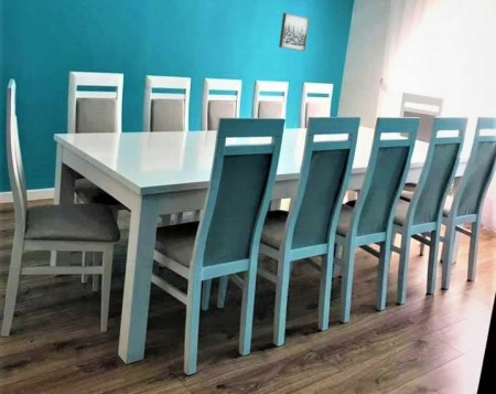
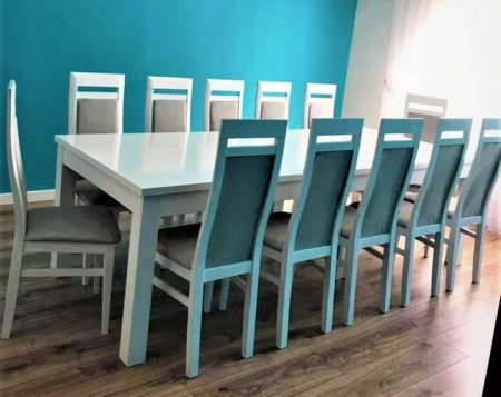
- wall art [278,12,311,52]
